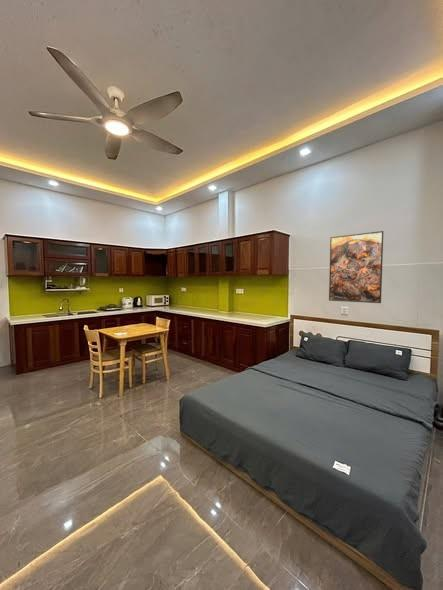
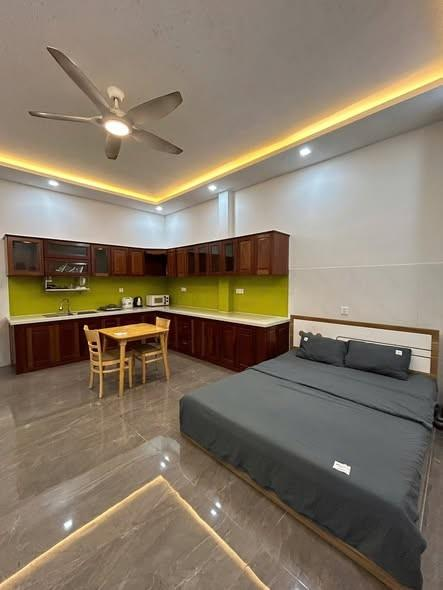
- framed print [328,230,384,304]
